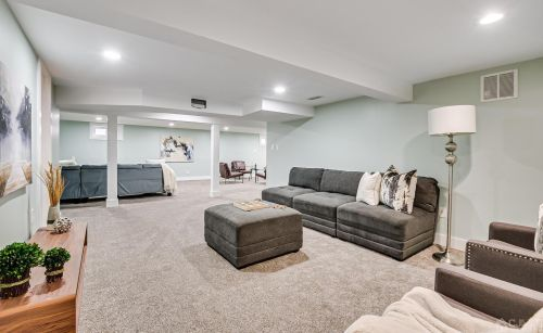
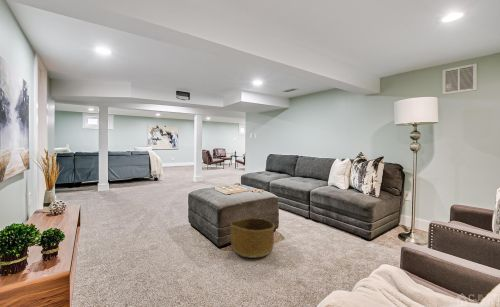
+ basket [229,217,276,259]
